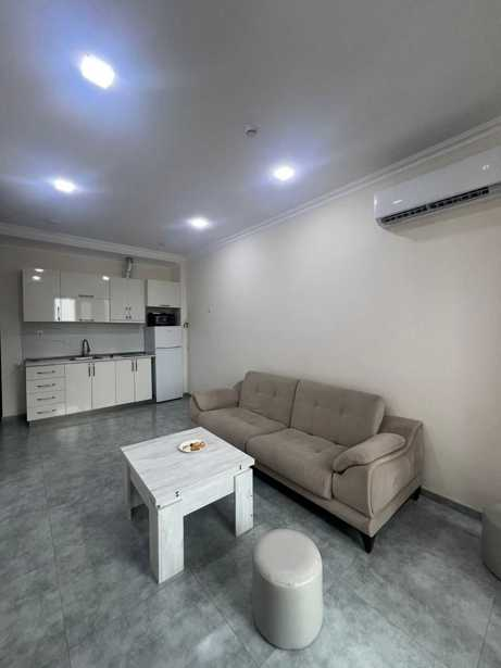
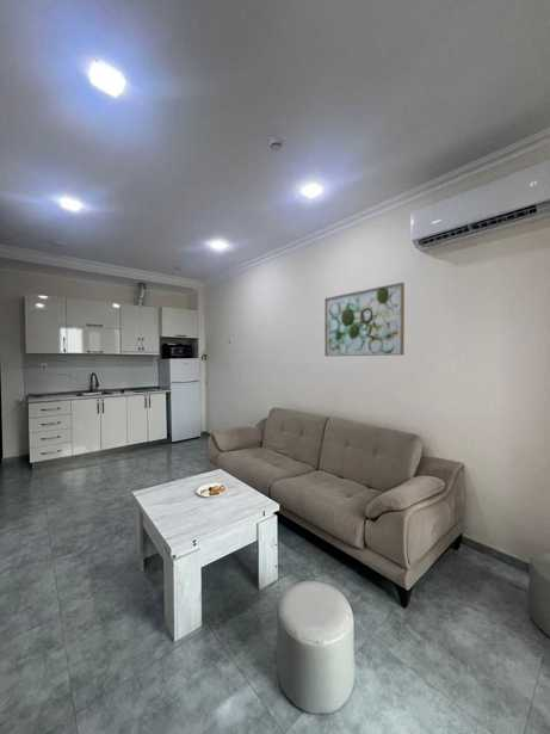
+ wall art [323,282,406,357]
